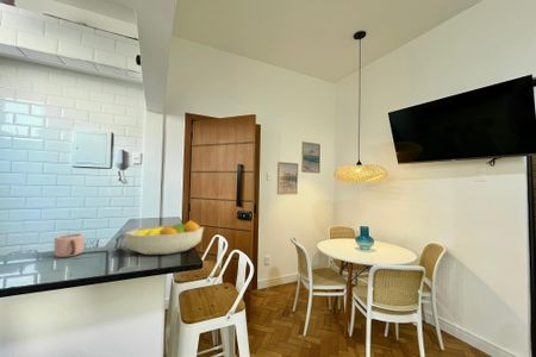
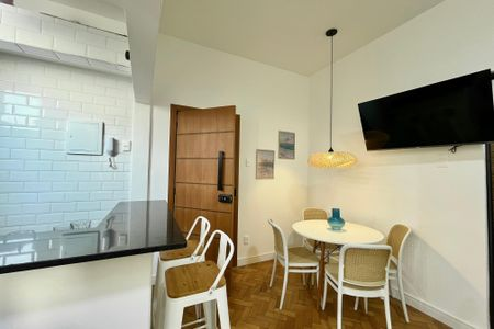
- fruit bowl [124,219,205,256]
- mug [52,232,85,258]
